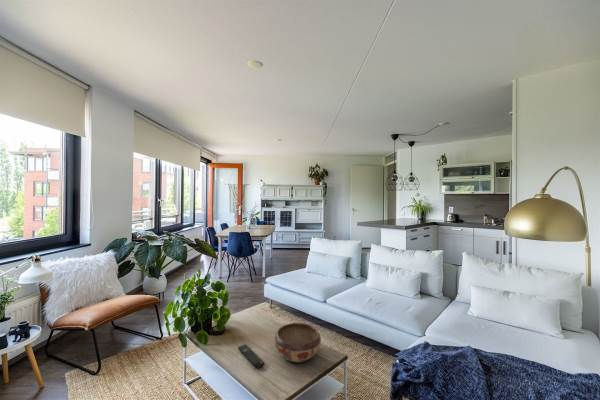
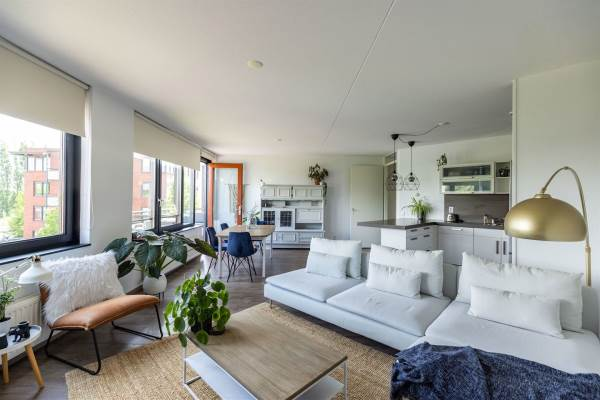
- decorative bowl [273,322,322,363]
- remote control [237,343,265,369]
